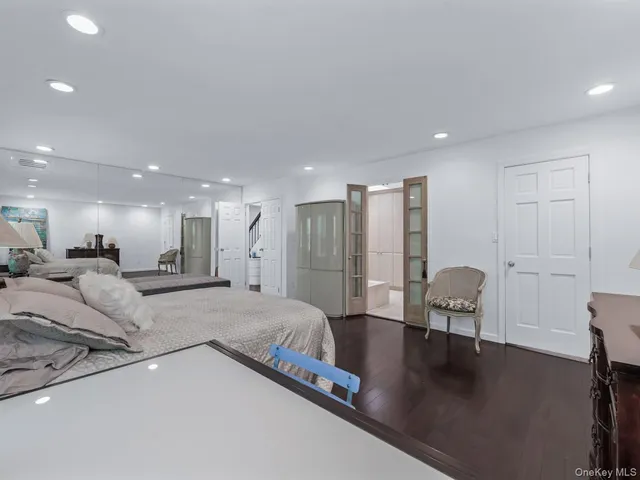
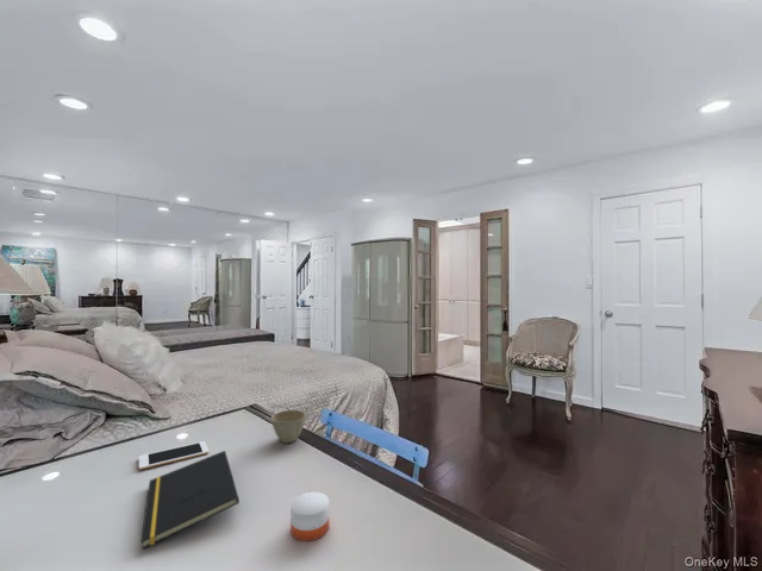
+ cell phone [138,440,210,471]
+ candle [289,491,330,542]
+ notepad [139,450,241,550]
+ flower pot [270,409,307,444]
